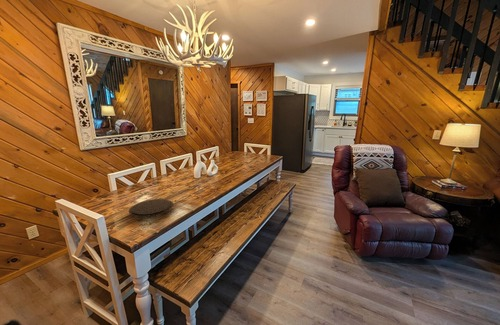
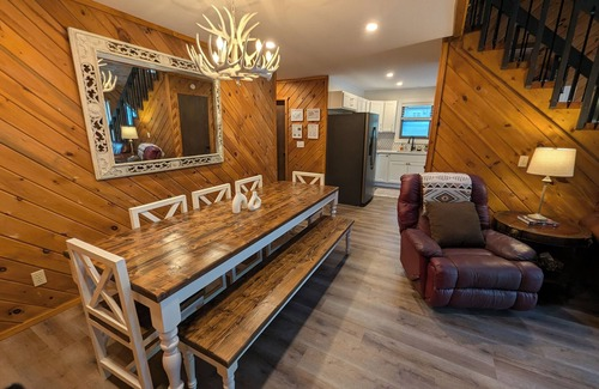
- plate [128,198,174,218]
